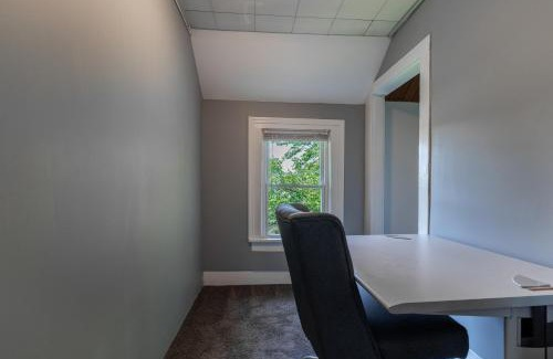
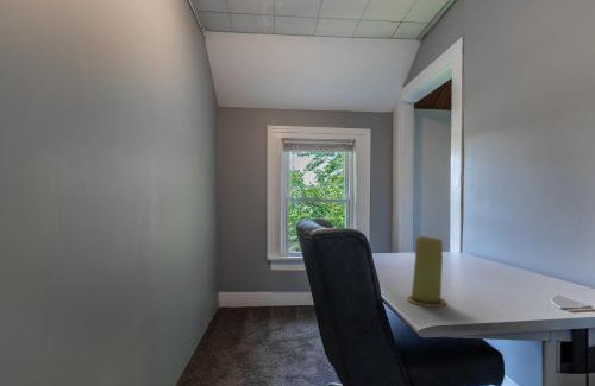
+ candle [406,235,447,308]
